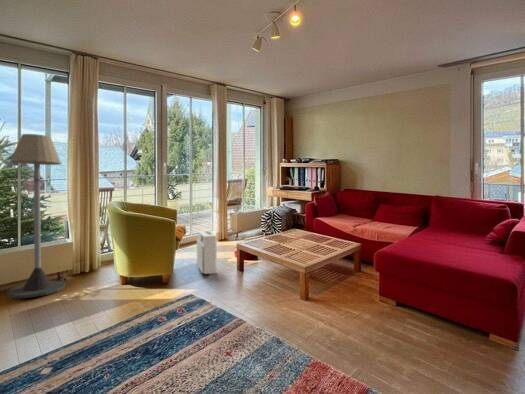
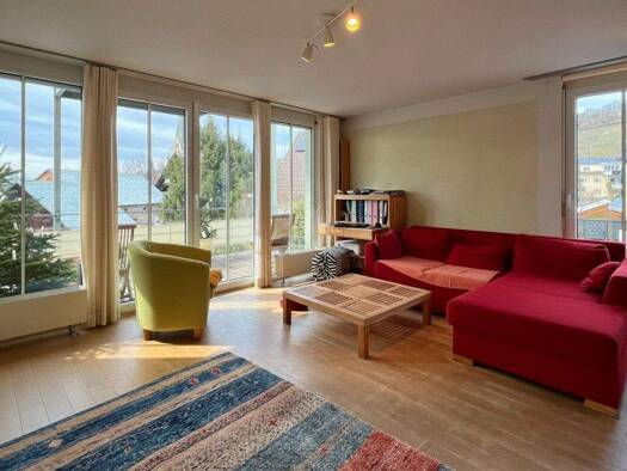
- air purifier [196,230,218,275]
- floor lamp [6,133,67,299]
